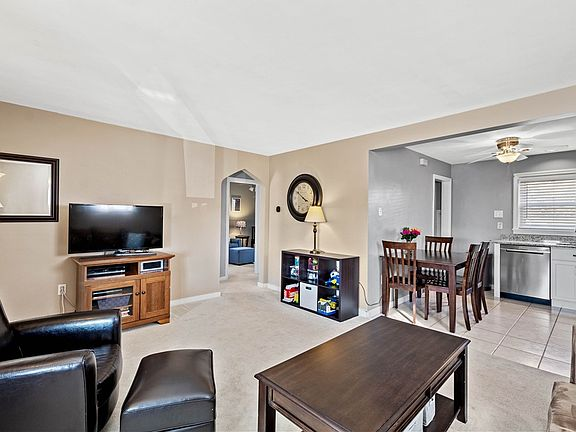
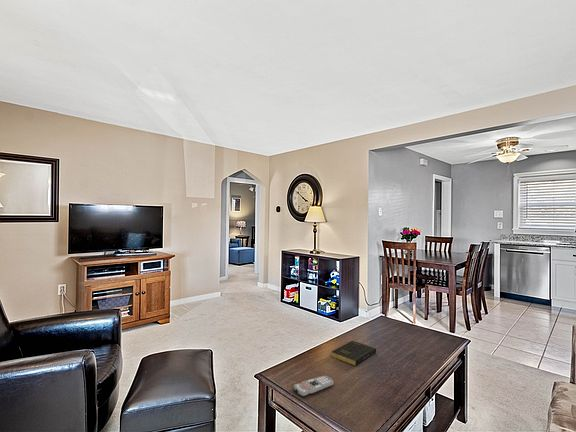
+ remote control [293,375,334,398]
+ book [330,340,377,367]
